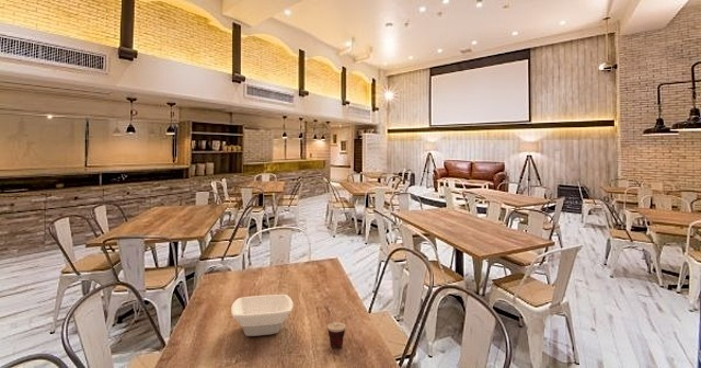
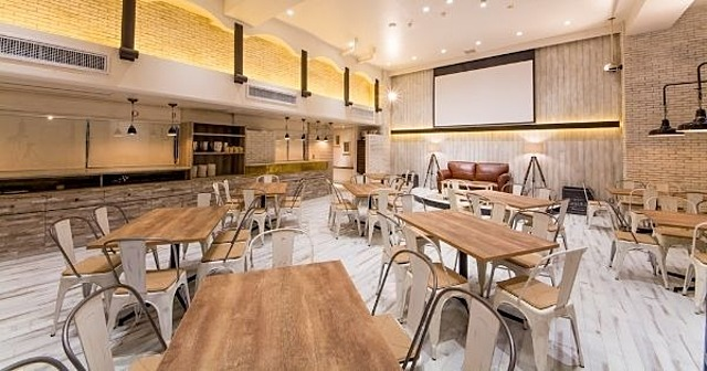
- cup [323,304,347,347]
- bowl [230,294,294,337]
